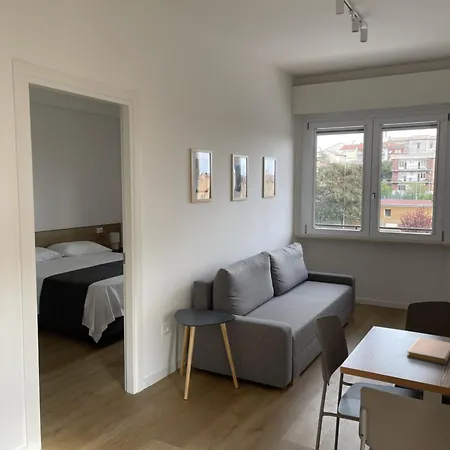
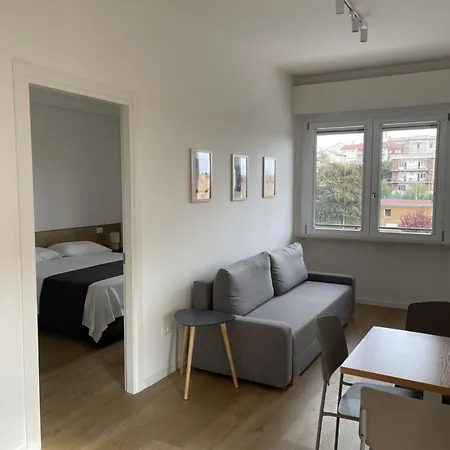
- notebook [406,336,450,365]
